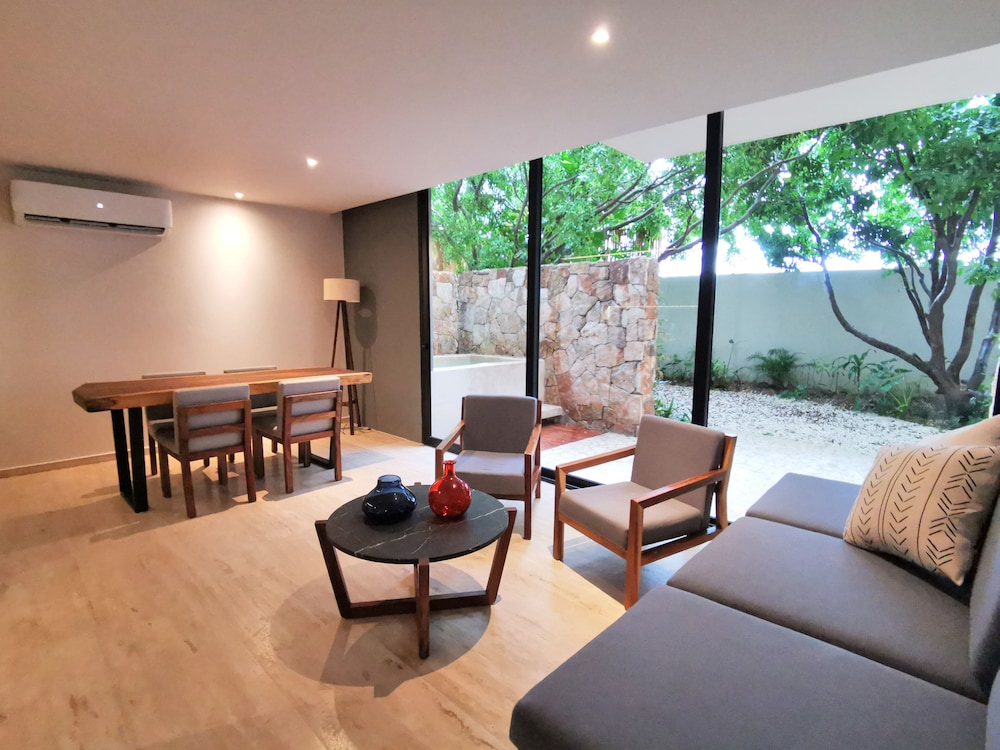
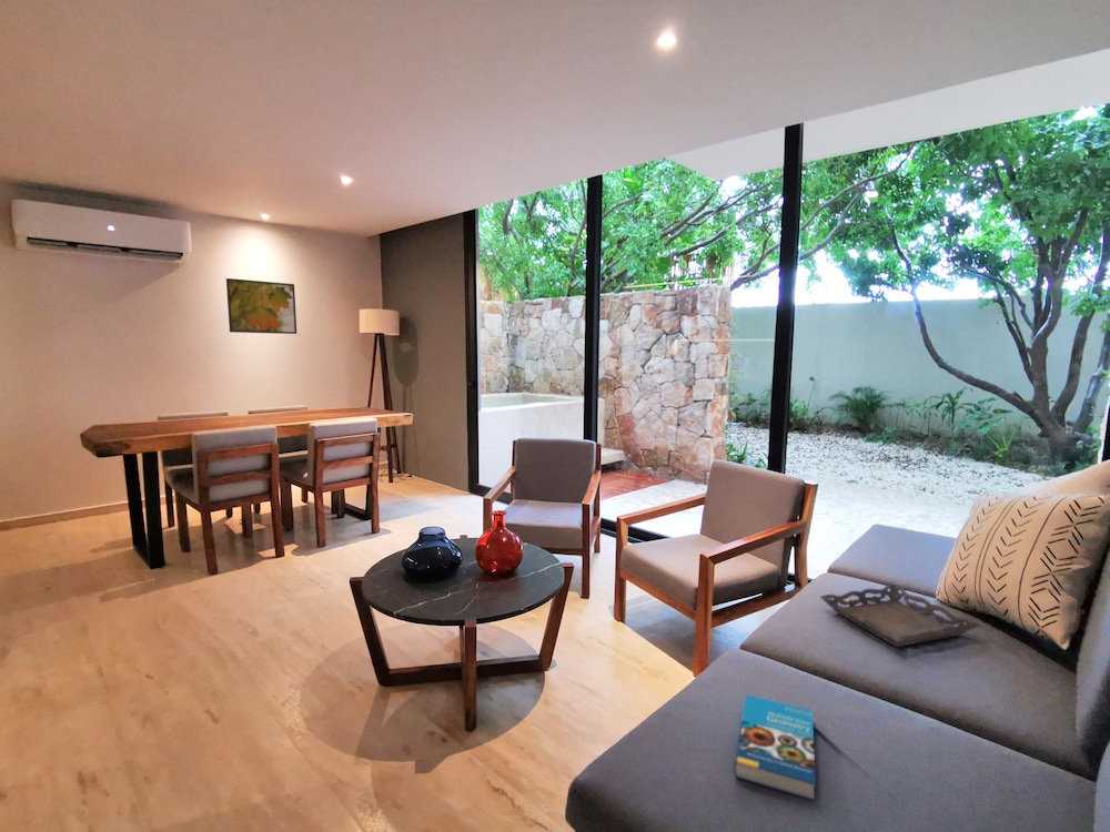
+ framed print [225,277,297,335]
+ book [733,693,817,802]
+ tray [819,584,982,648]
